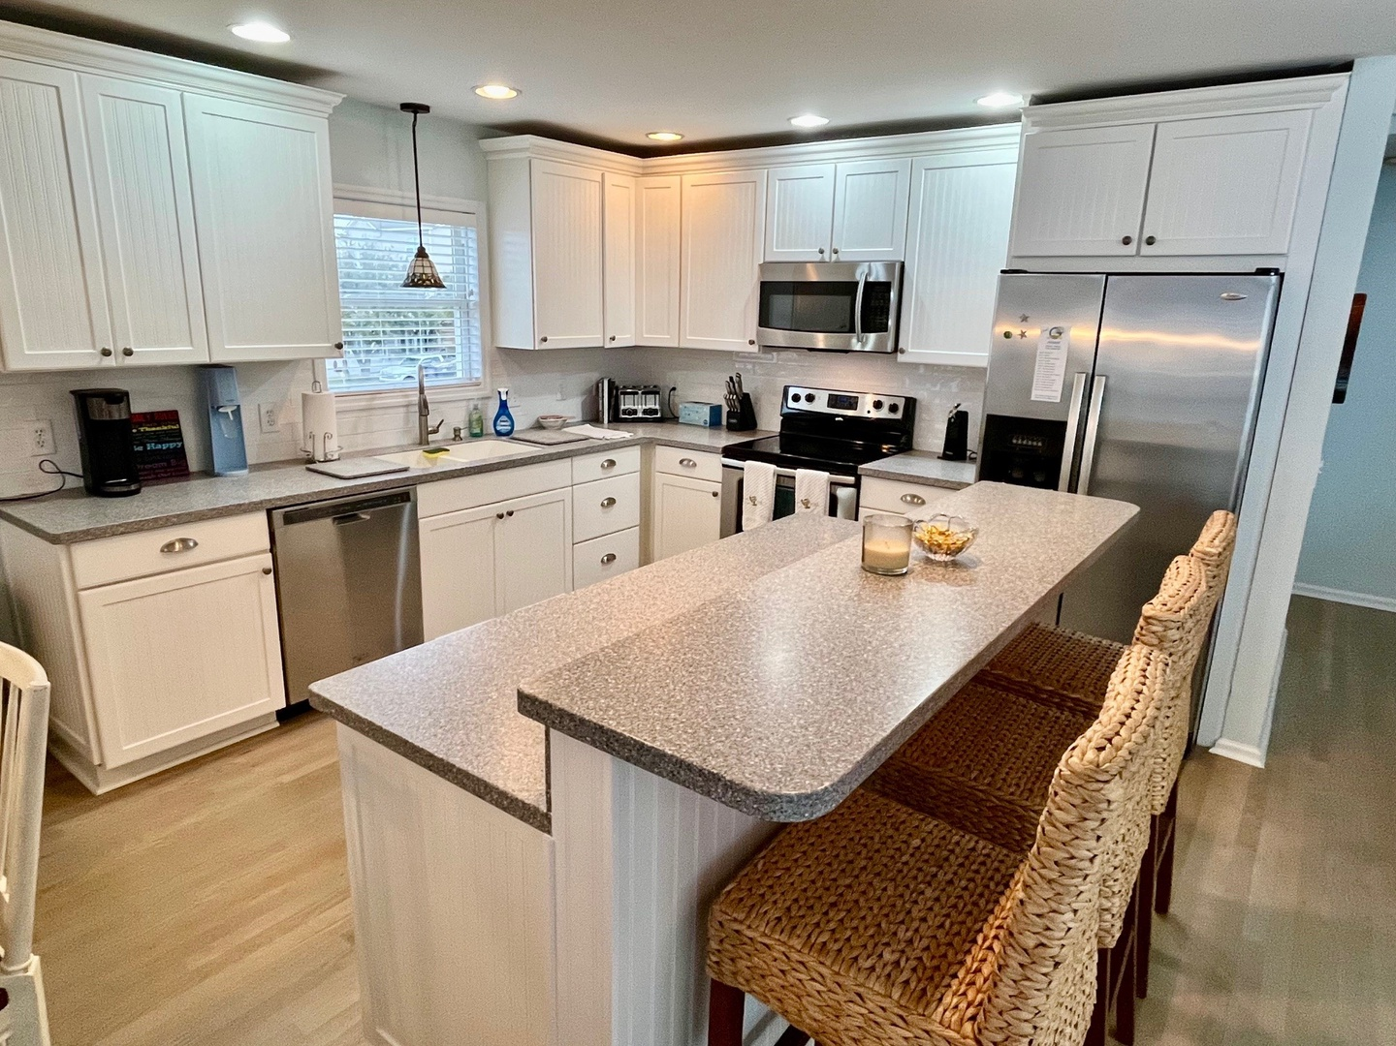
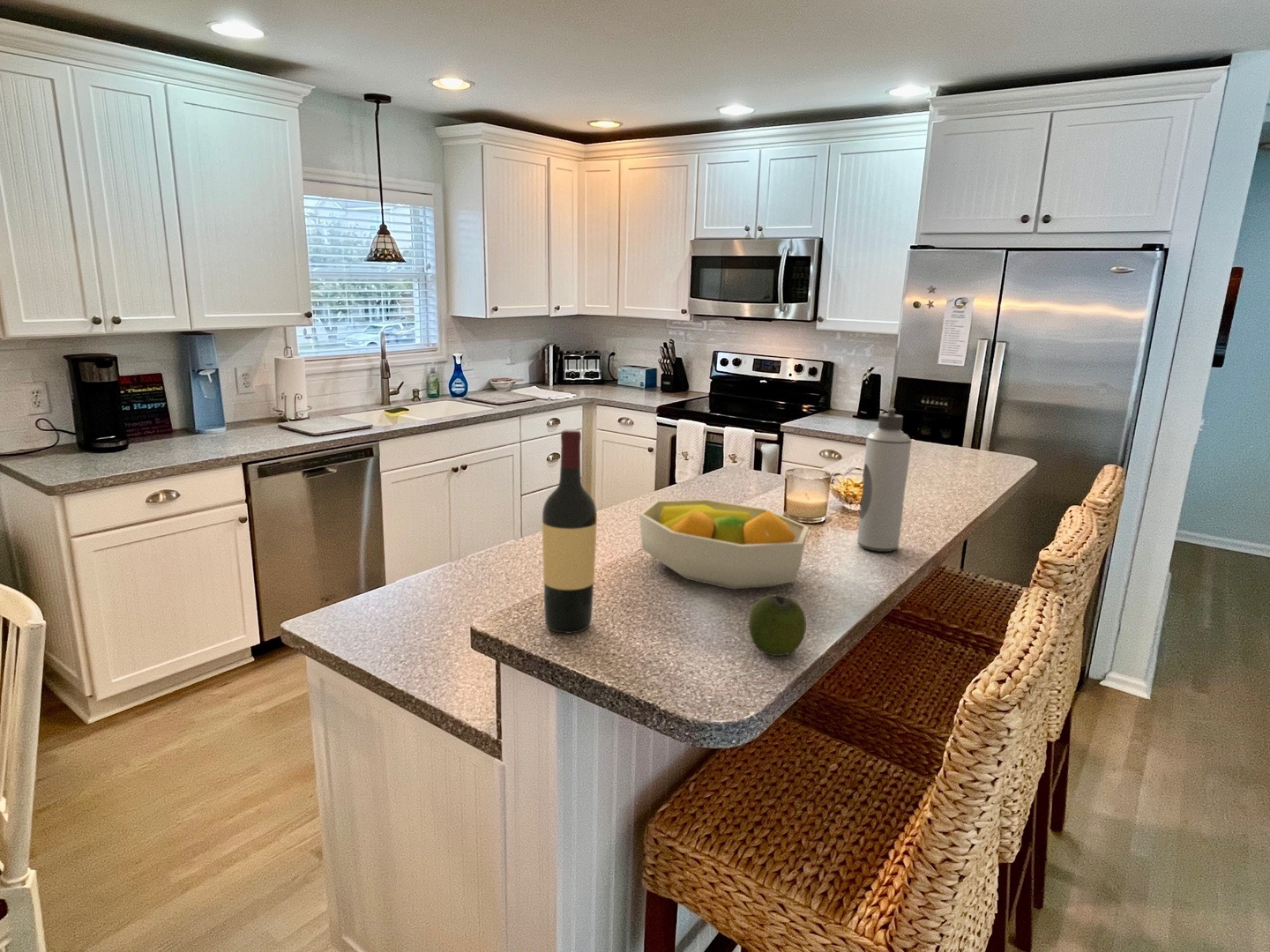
+ water bottle [856,407,912,553]
+ wine bottle [542,428,598,634]
+ apple [748,594,807,657]
+ fruit bowl [638,498,810,591]
